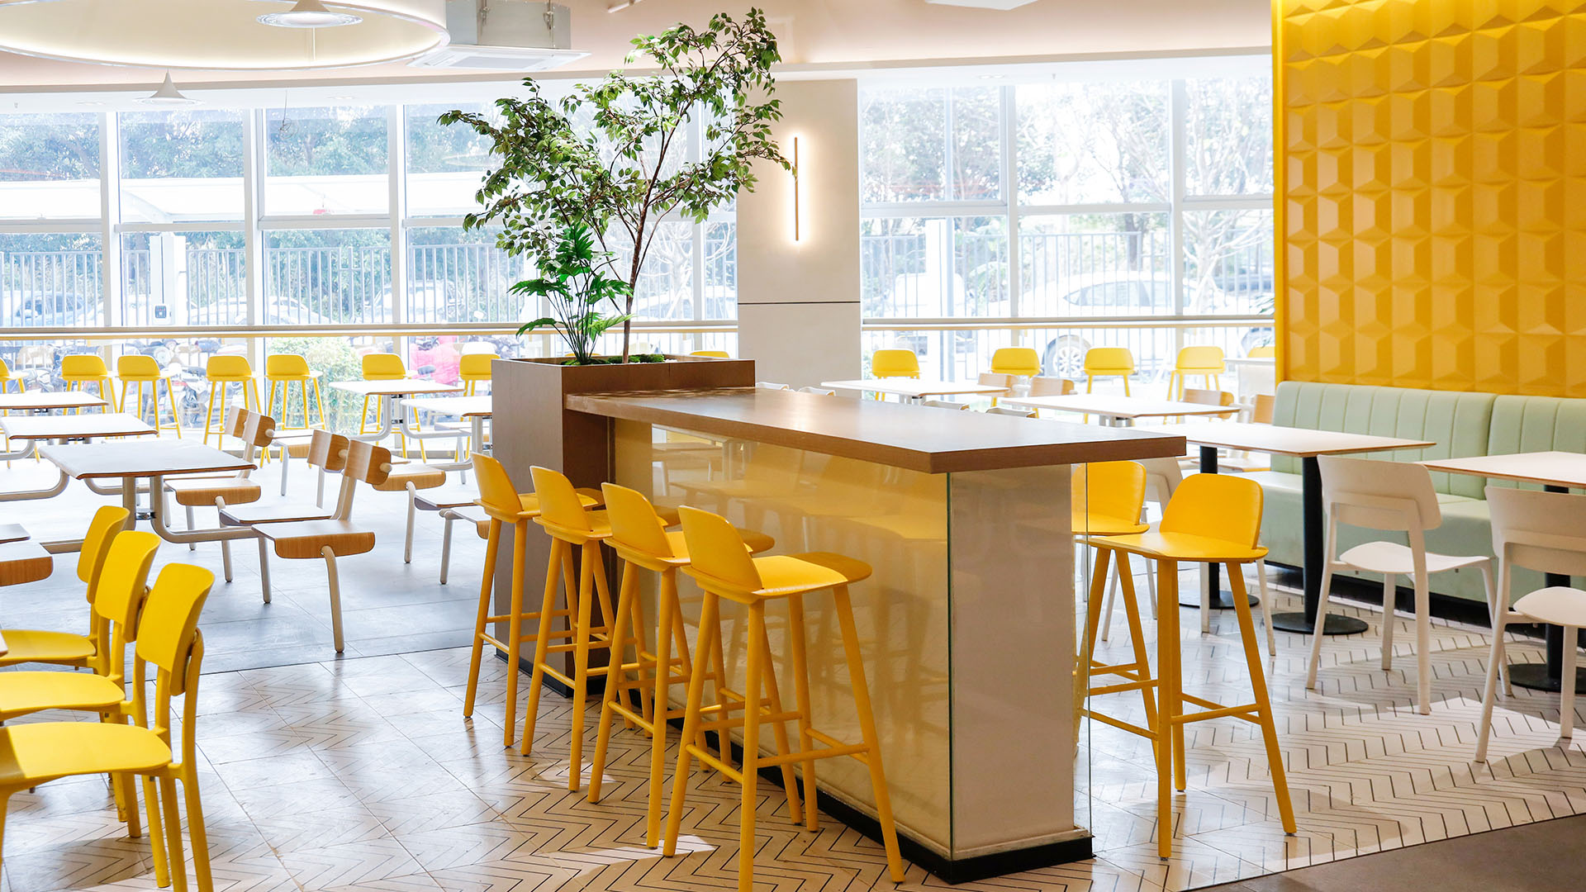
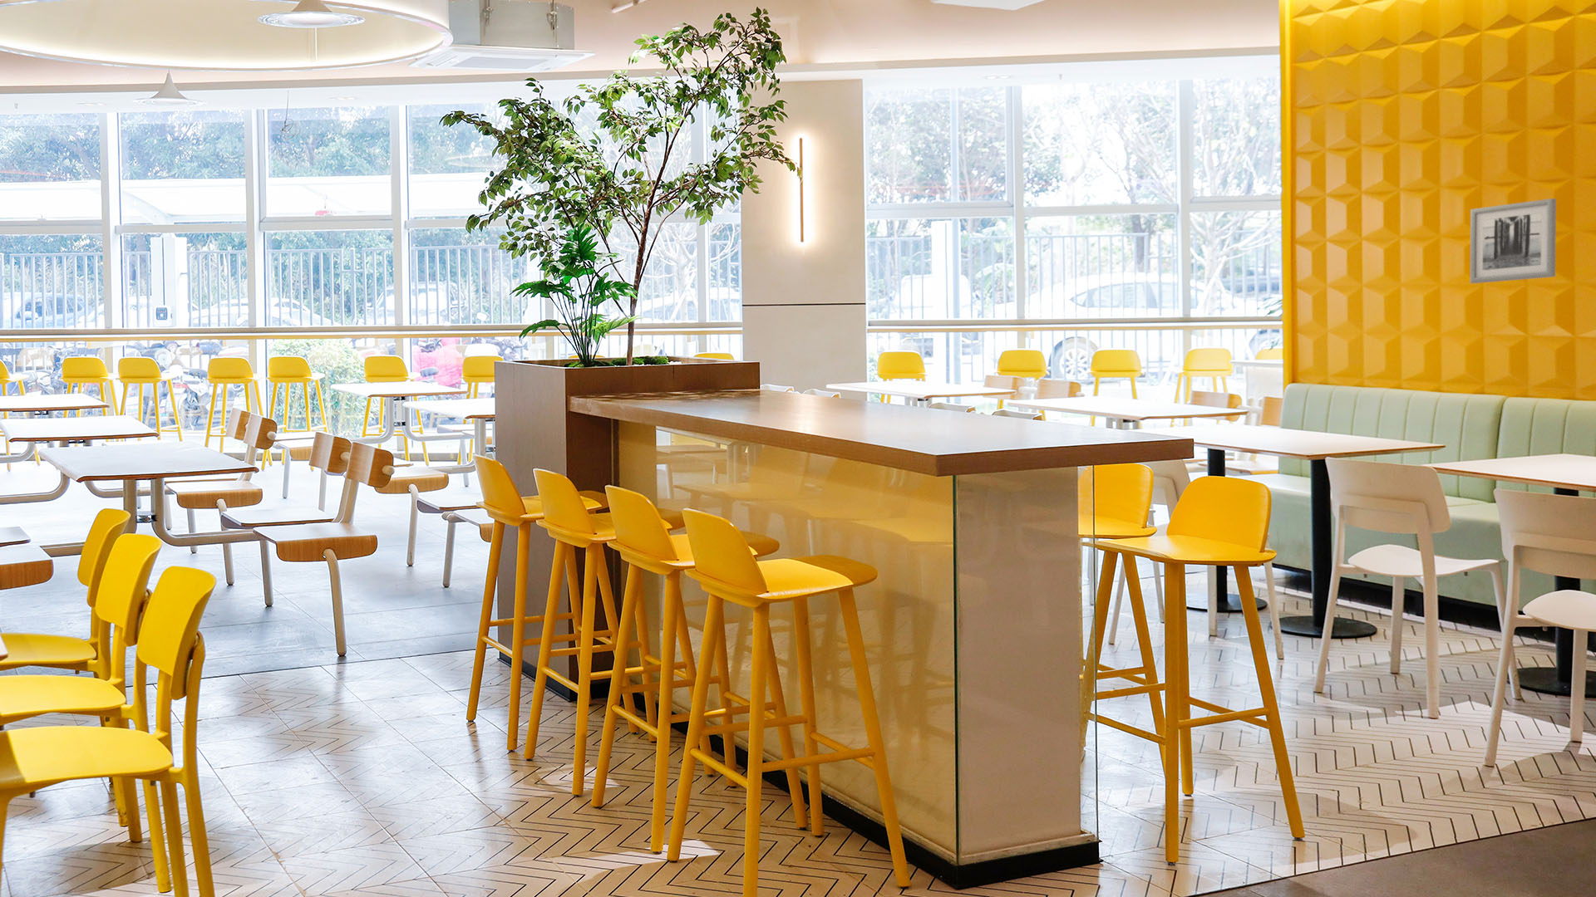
+ wall art [1470,197,1557,284]
